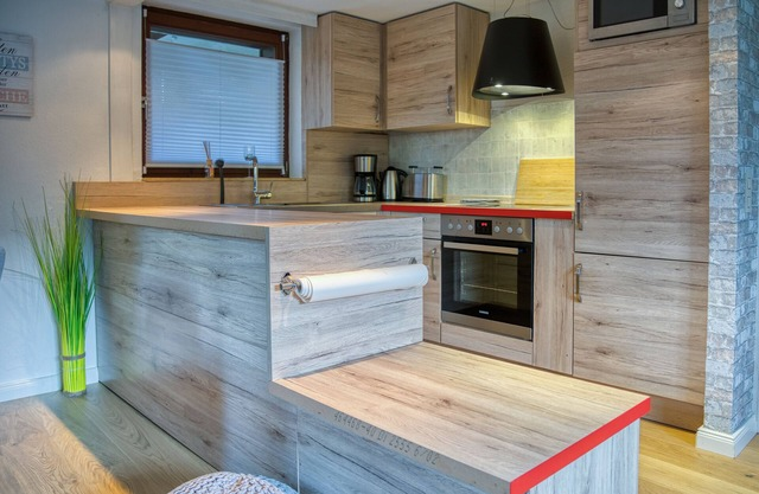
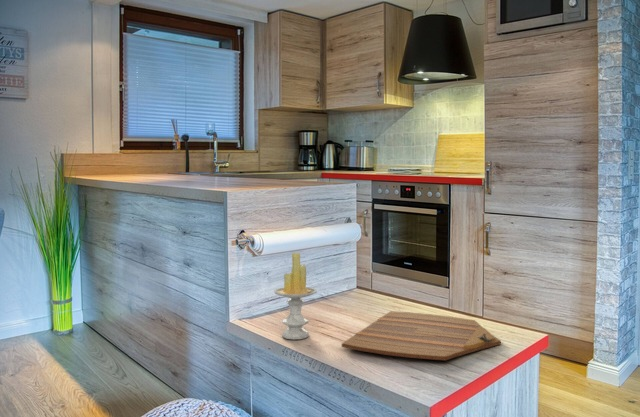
+ cutting board [341,310,502,361]
+ candle [273,252,318,340]
